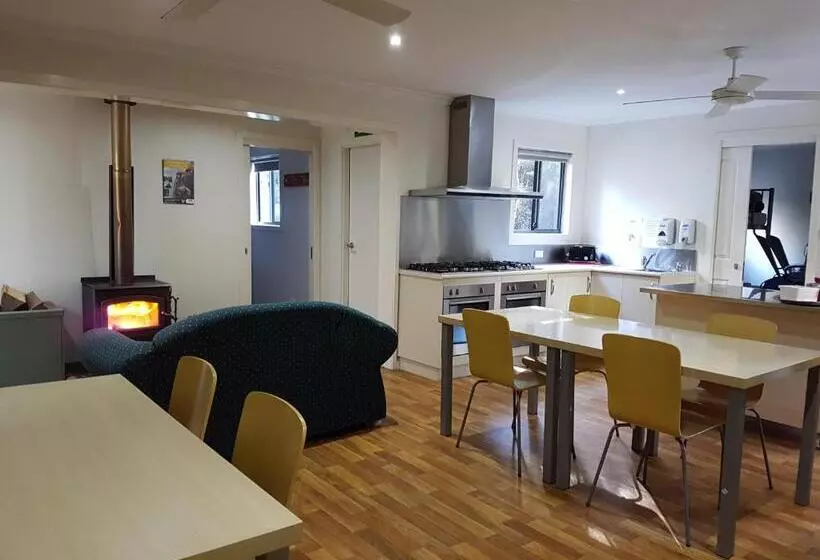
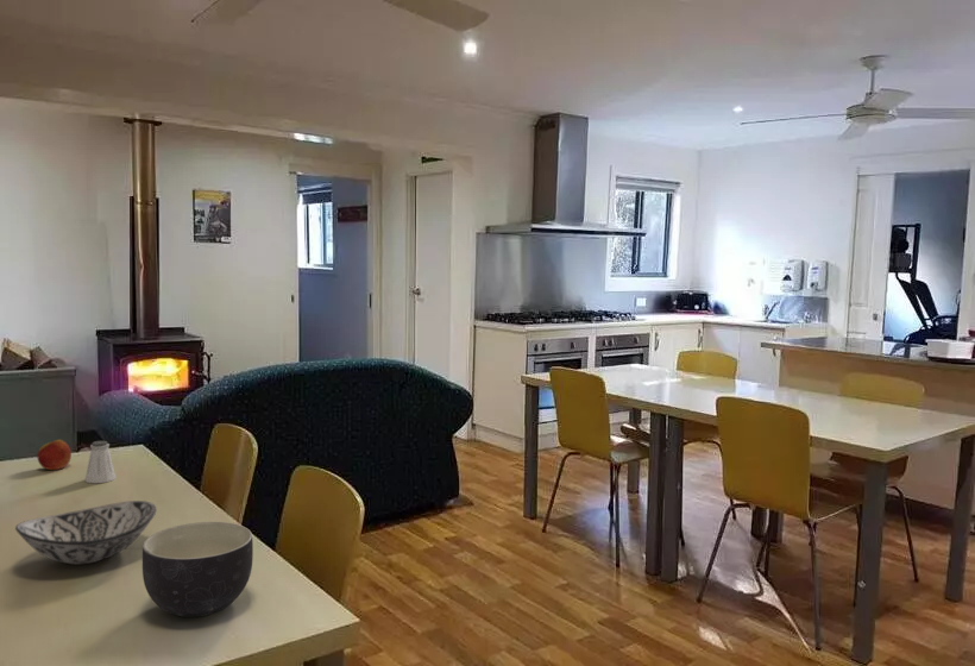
+ decorative bowl [14,500,158,565]
+ bowl [141,521,254,618]
+ saltshaker [84,440,117,484]
+ apple [37,439,73,471]
